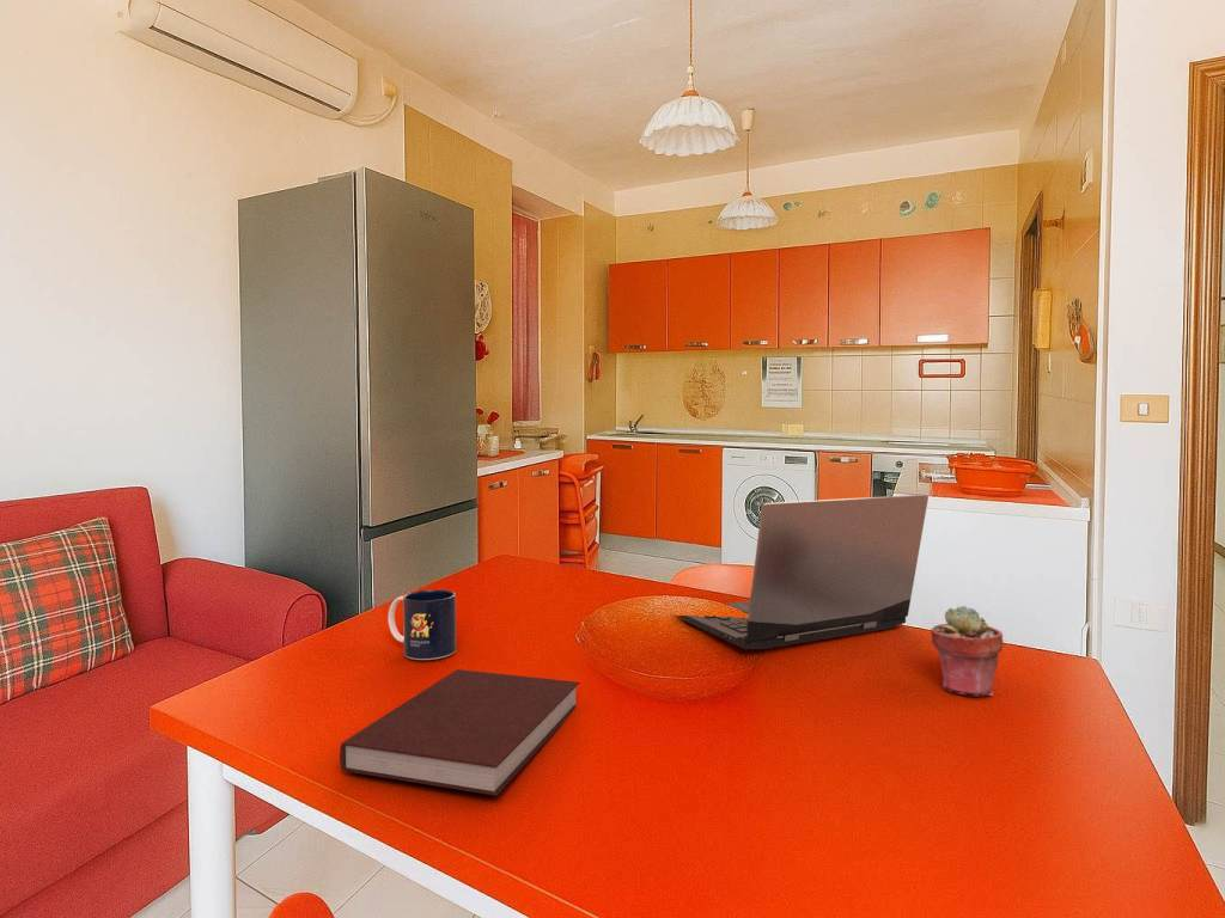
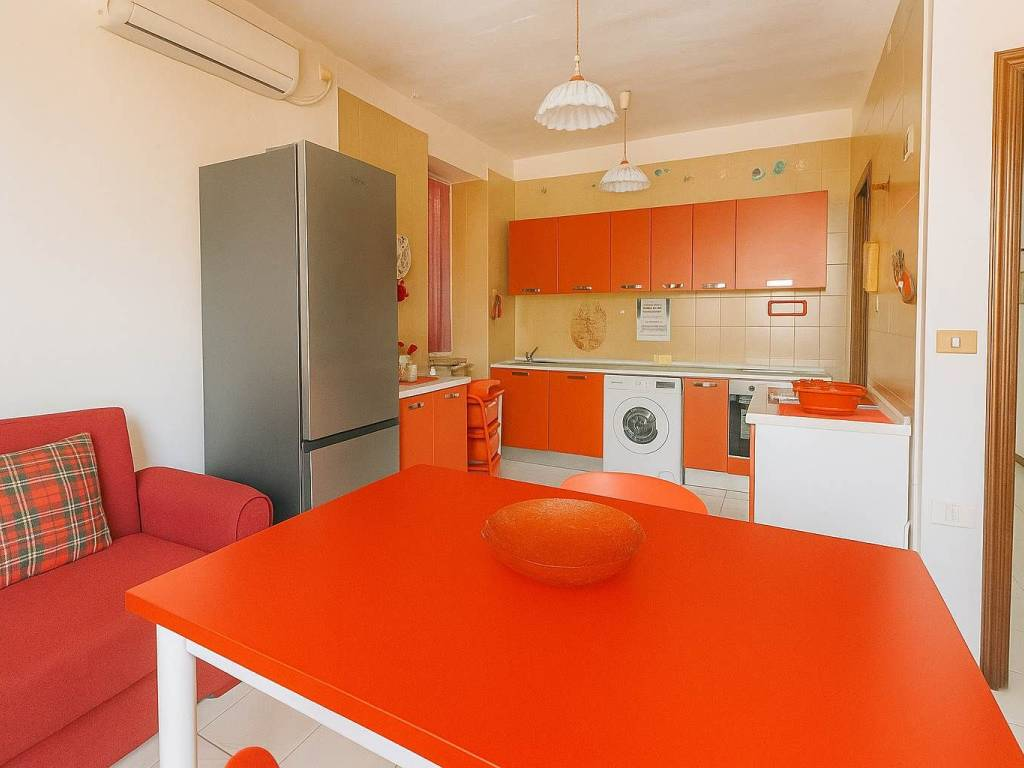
- laptop computer [678,494,930,650]
- mug [386,588,457,661]
- notebook [339,668,581,797]
- potted succulent [930,605,1005,697]
